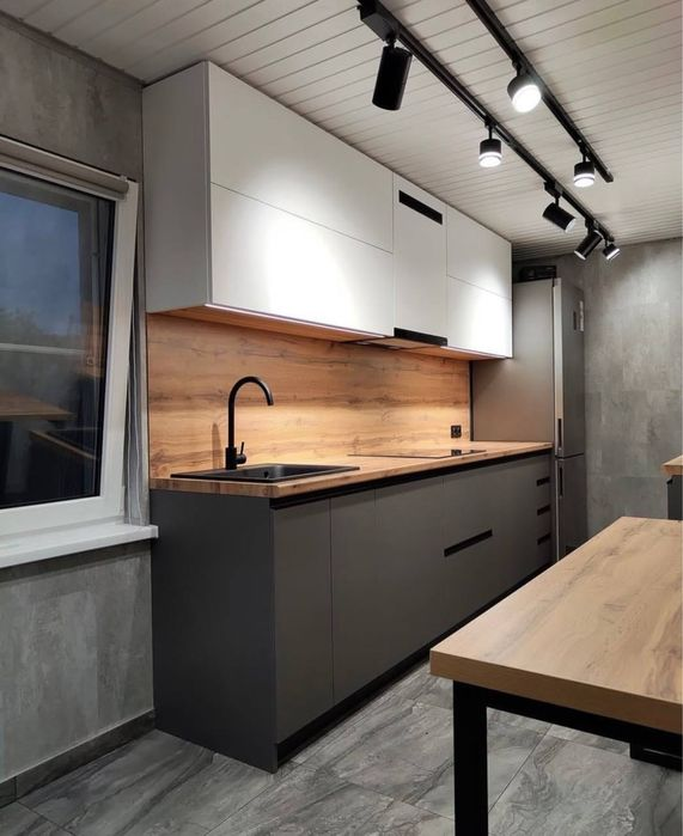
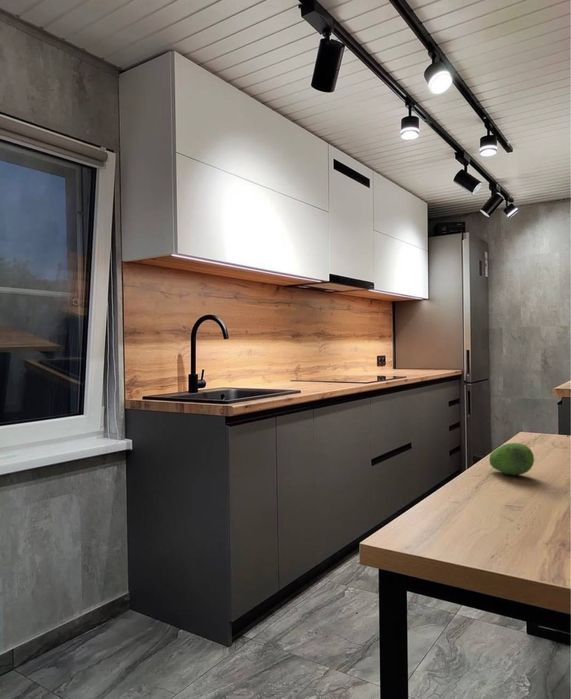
+ fruit [488,442,535,476]
